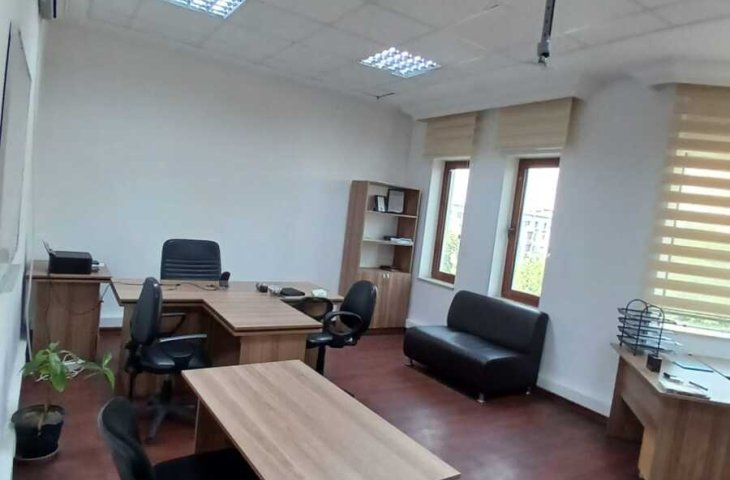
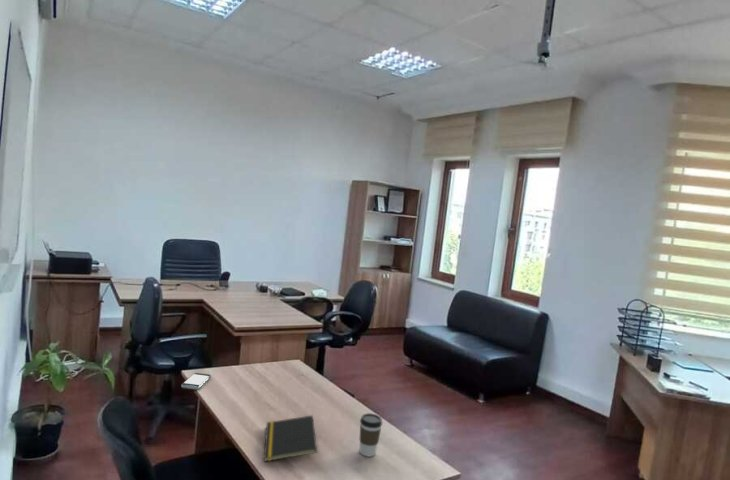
+ coffee cup [358,412,383,458]
+ notepad [263,414,318,463]
+ smartphone [180,372,212,391]
